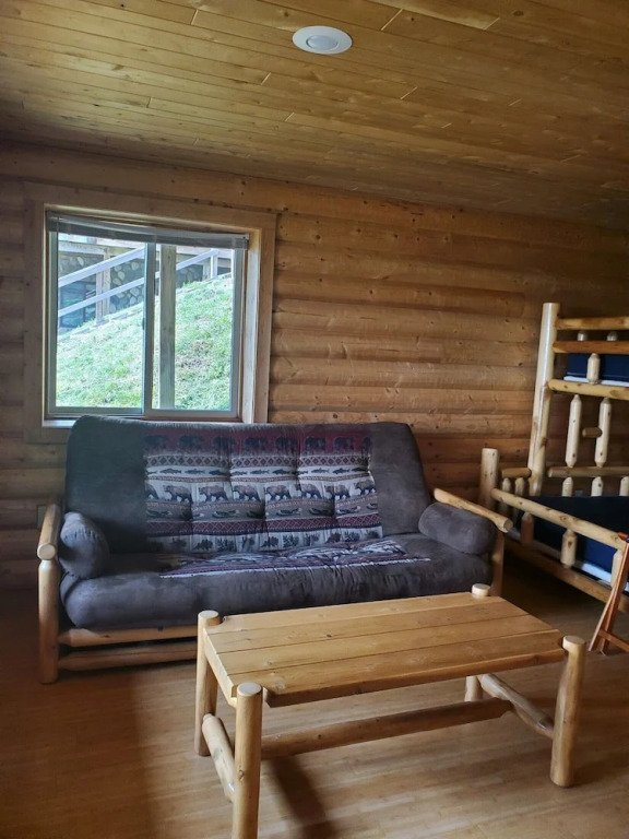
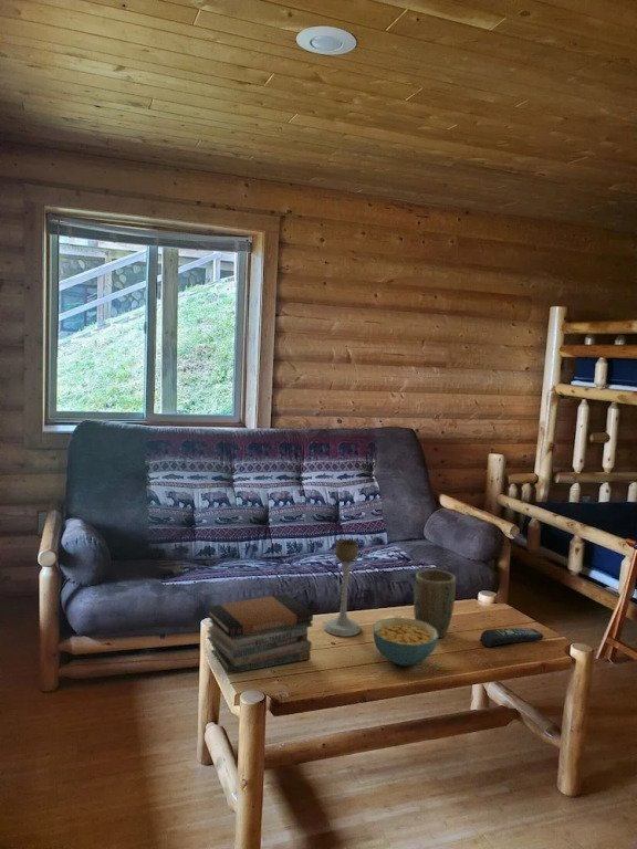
+ remote control [479,628,545,648]
+ plant pot [413,568,457,639]
+ book stack [206,593,314,675]
+ cereal bowl [372,617,439,667]
+ candle holder [323,538,362,638]
